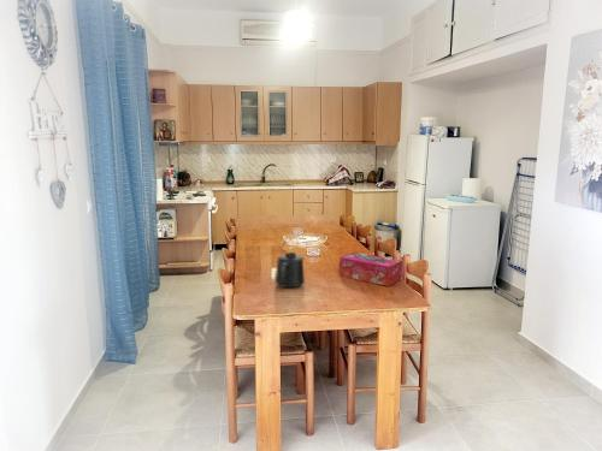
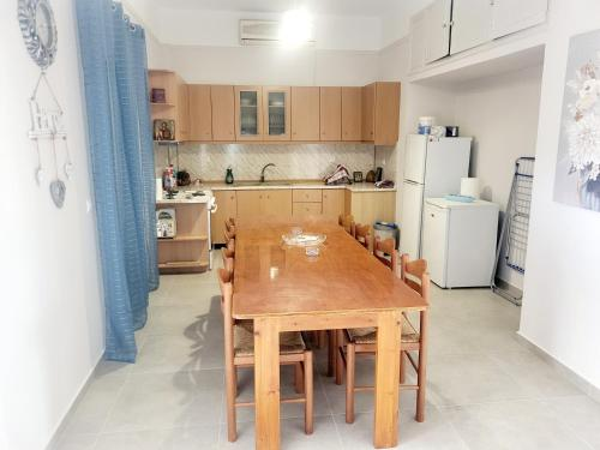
- tissue box [338,251,403,287]
- mug [275,251,306,289]
